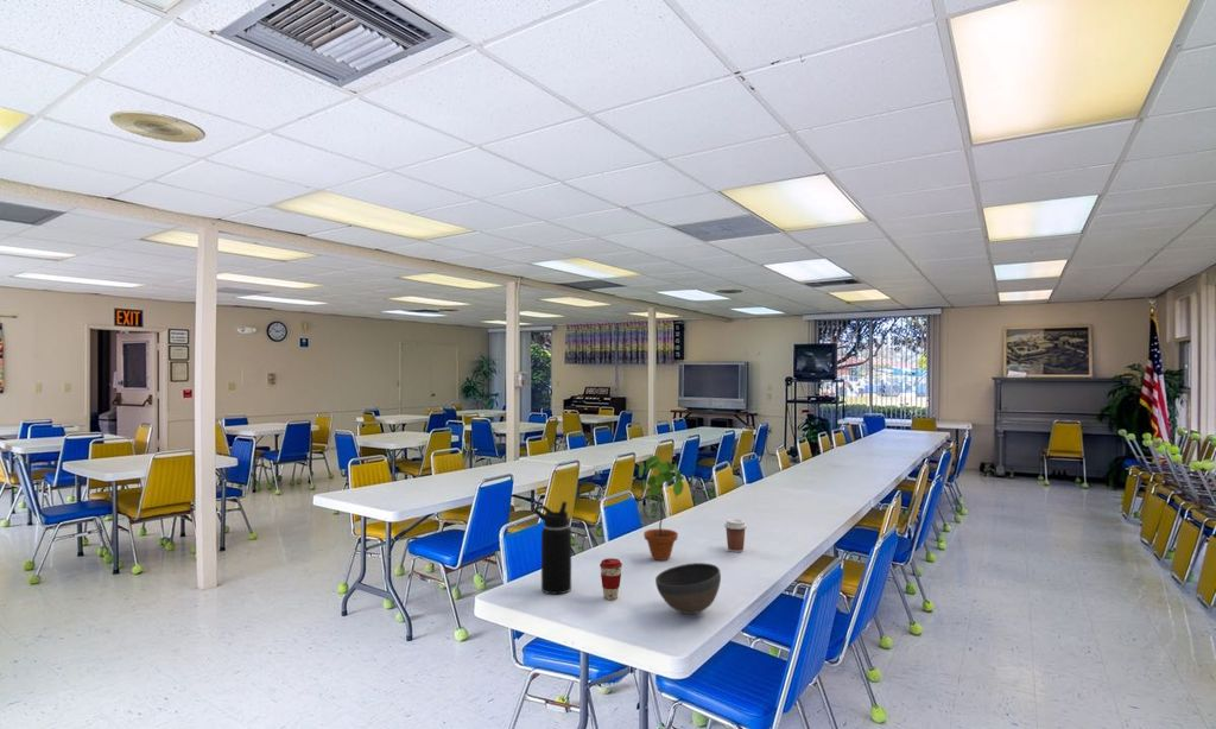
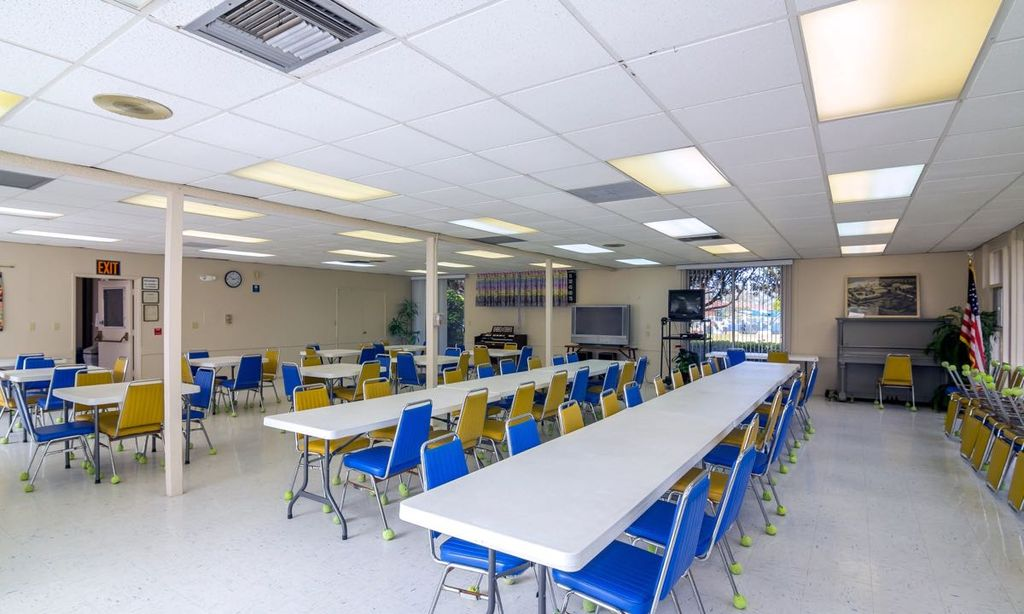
- water bottle [532,500,572,595]
- coffee cup [723,518,748,553]
- coffee cup [598,557,623,601]
- potted plant [638,455,685,562]
- bowl [654,562,722,615]
